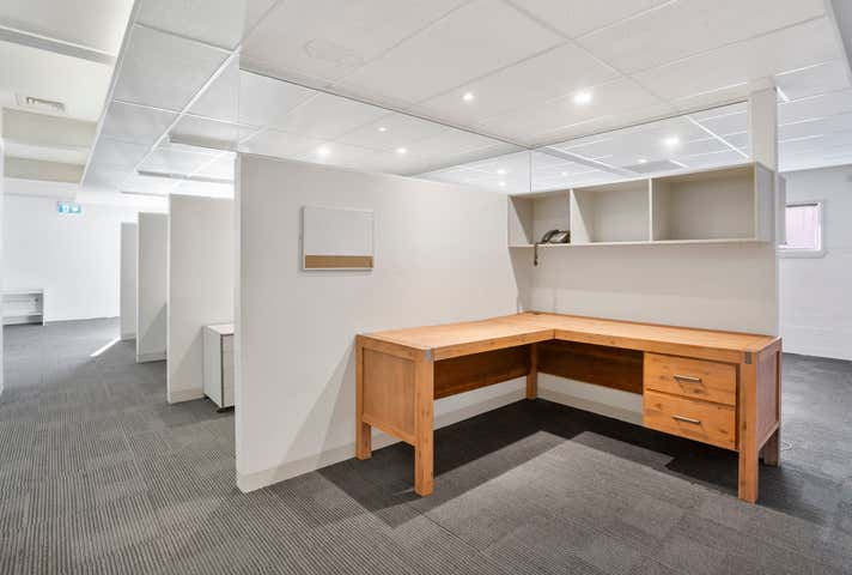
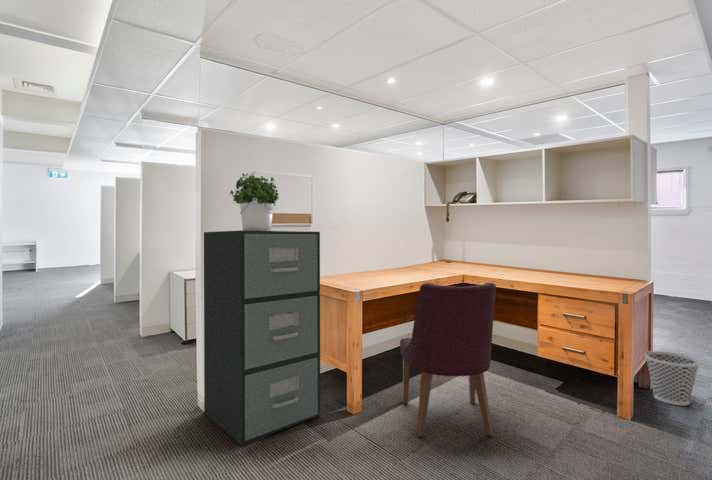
+ chair [399,282,497,438]
+ potted plant [228,172,280,231]
+ filing cabinet [203,230,321,446]
+ wastebasket [644,350,701,406]
